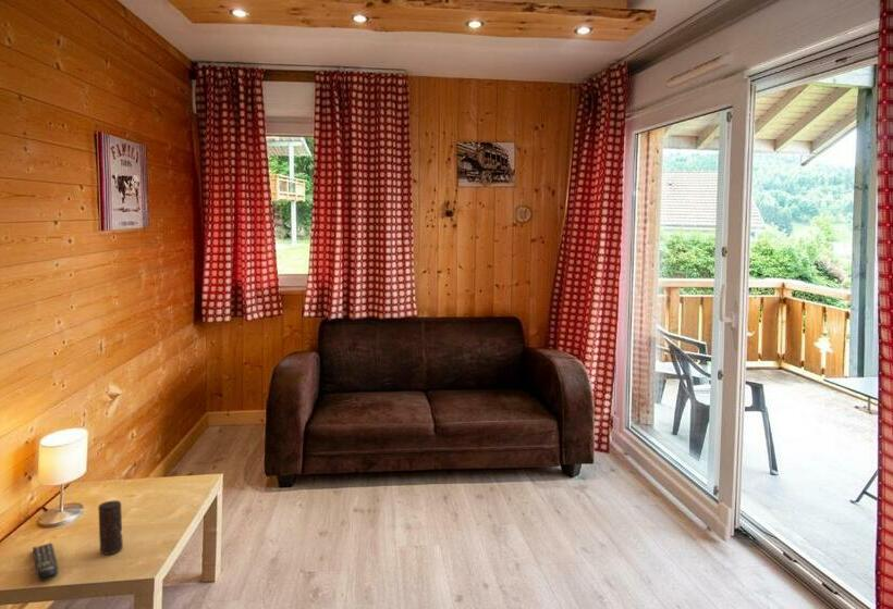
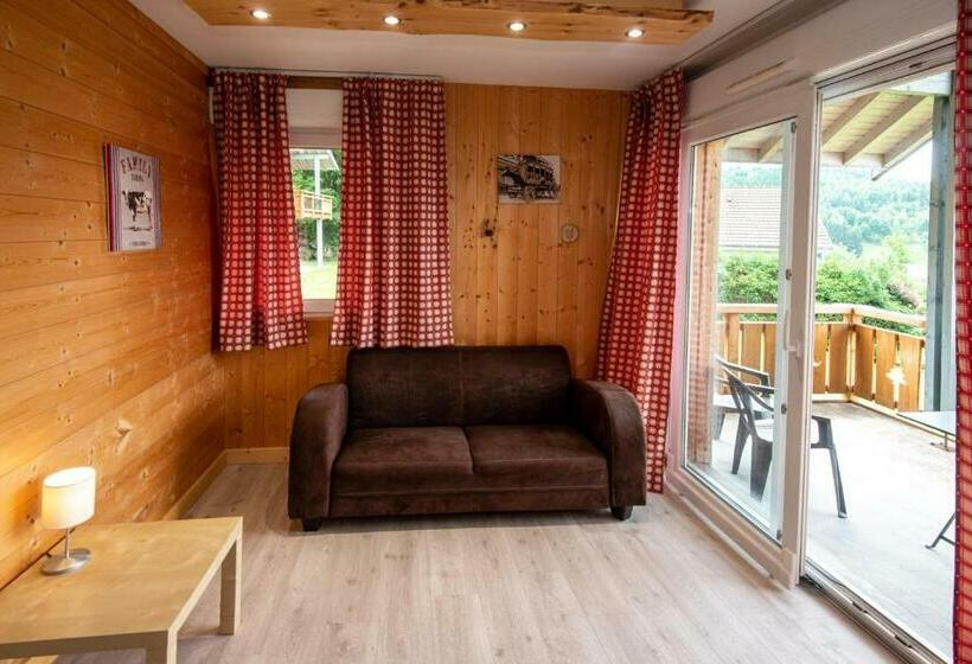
- remote control [32,542,60,582]
- candle [97,499,124,556]
